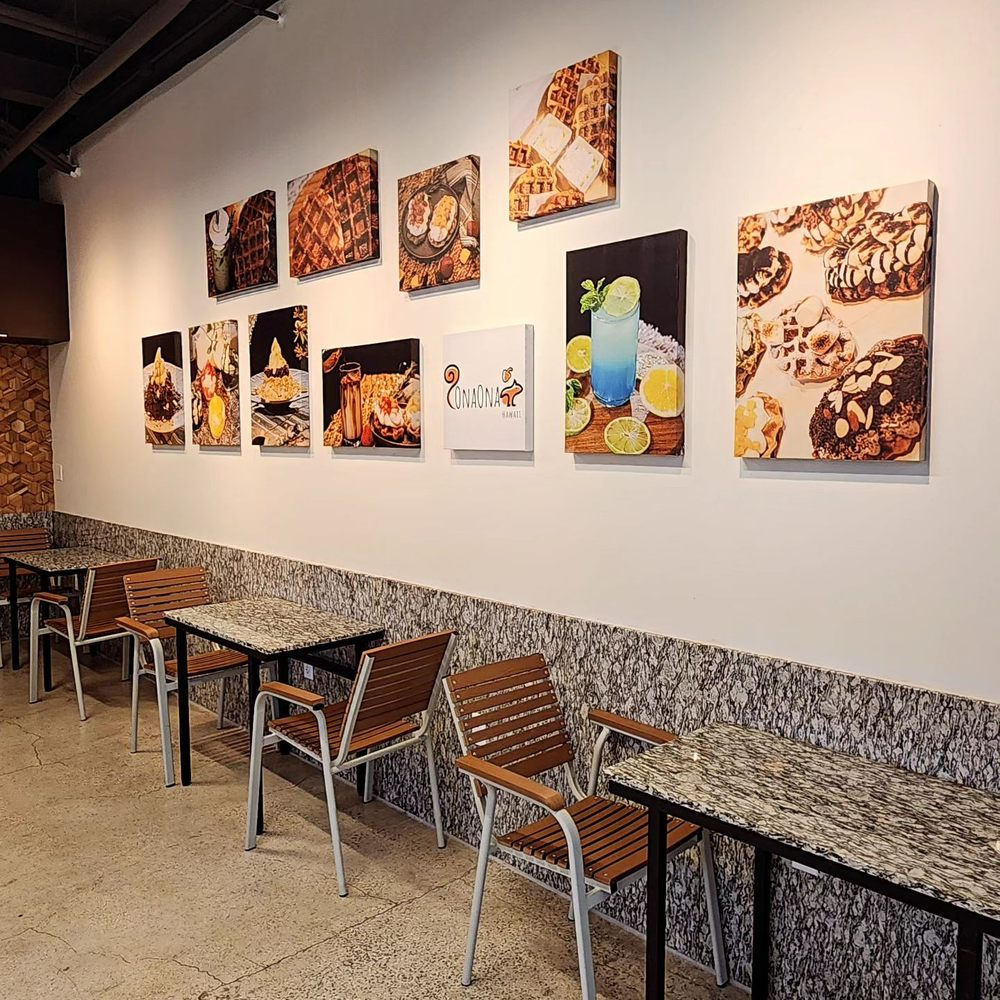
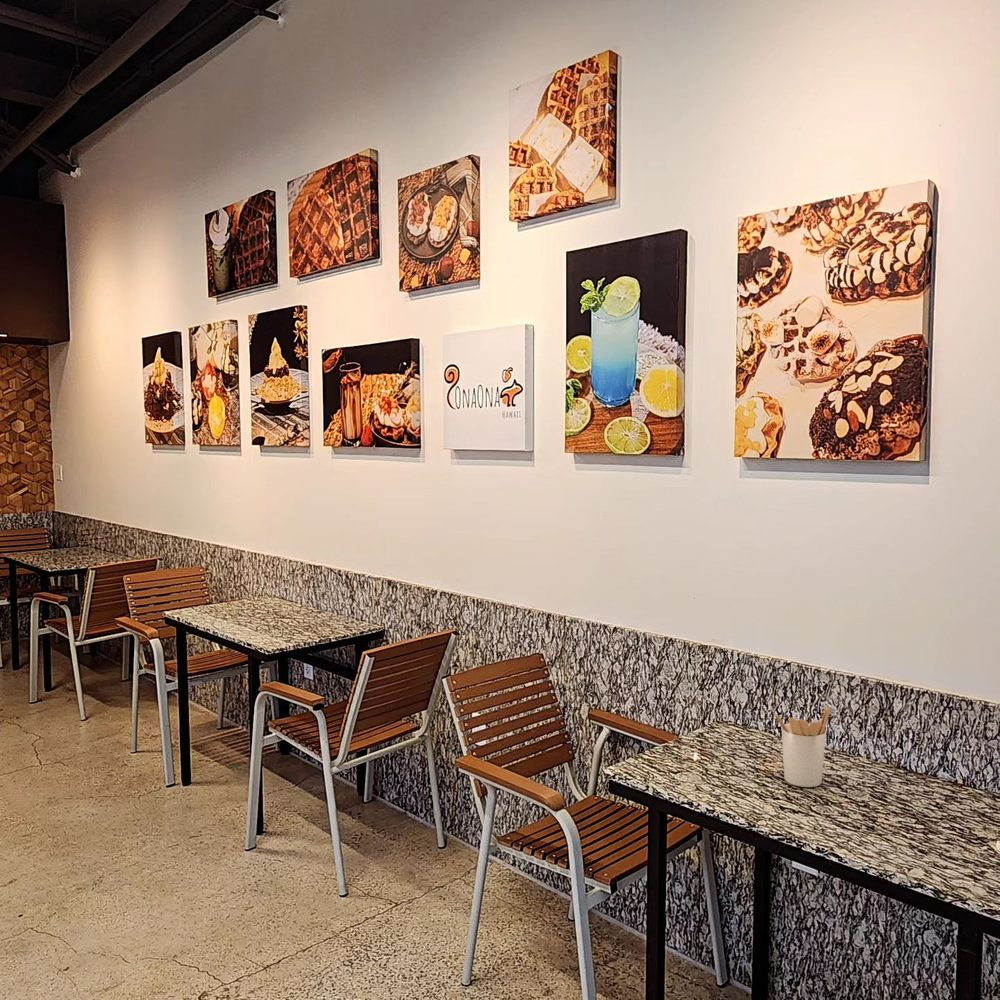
+ utensil holder [773,706,832,788]
